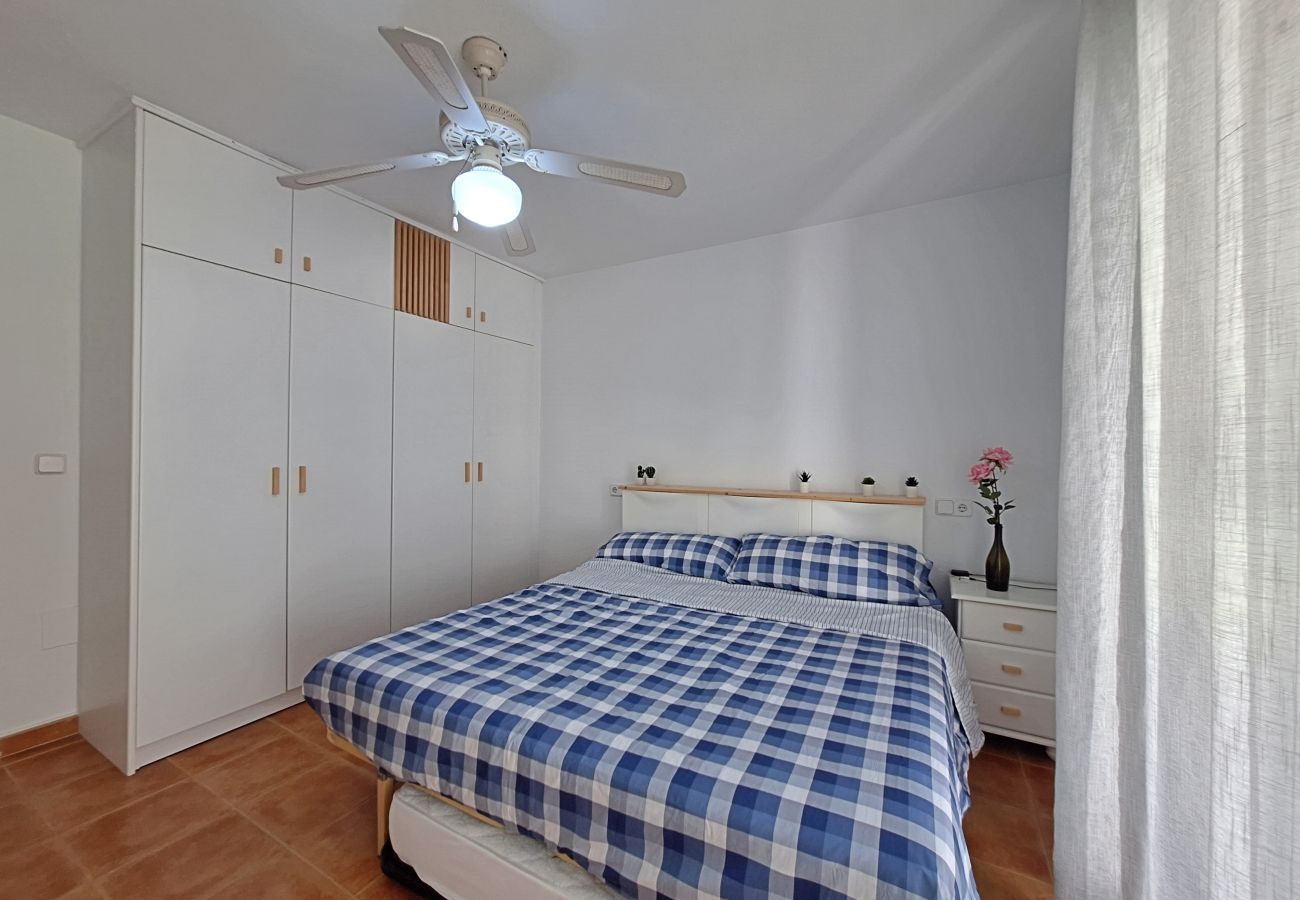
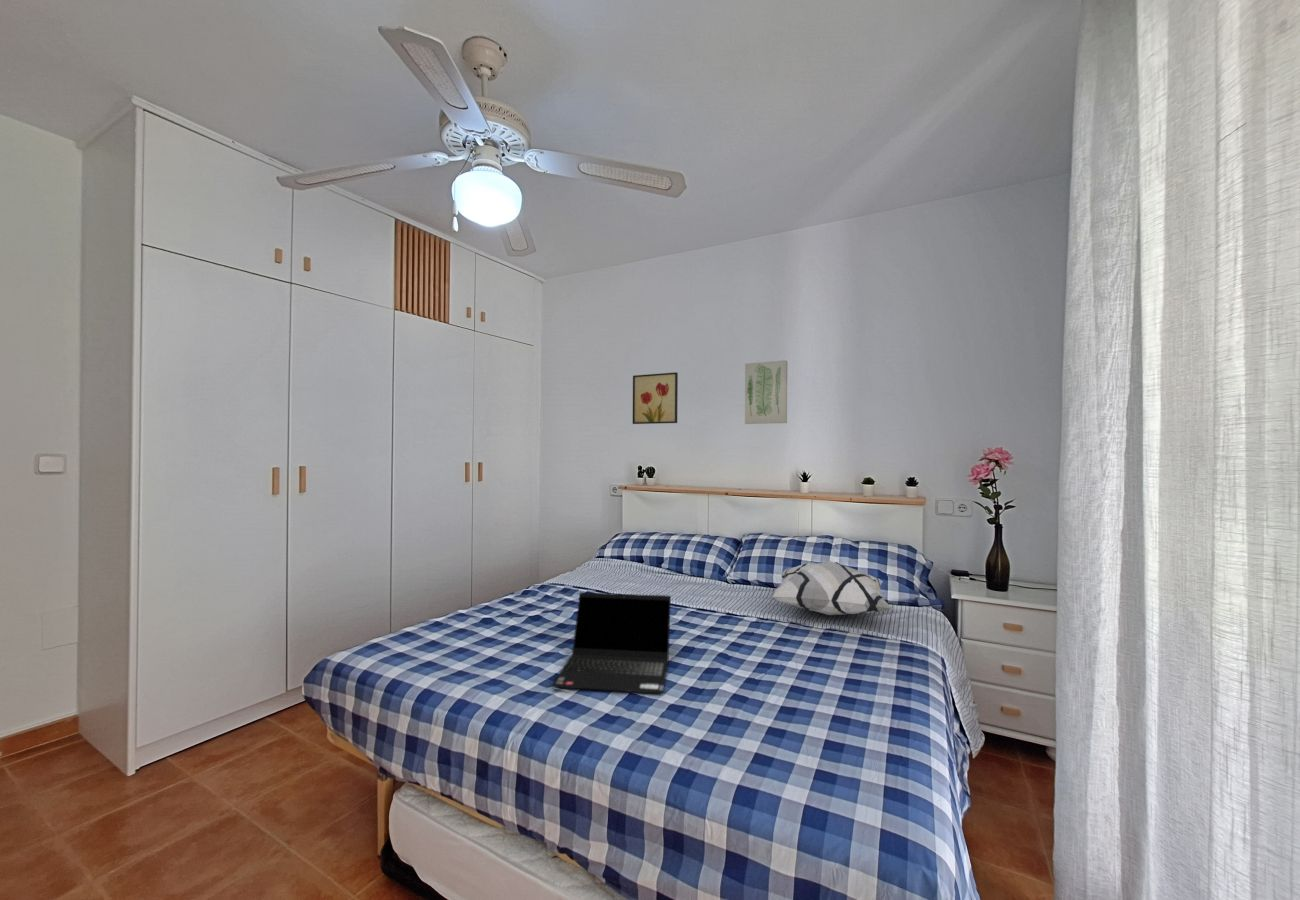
+ wall art [632,371,679,425]
+ wall art [744,359,788,425]
+ decorative pillow [769,560,894,616]
+ laptop computer [551,591,672,695]
